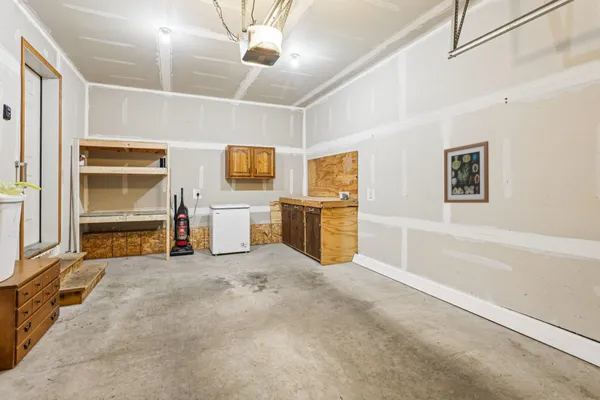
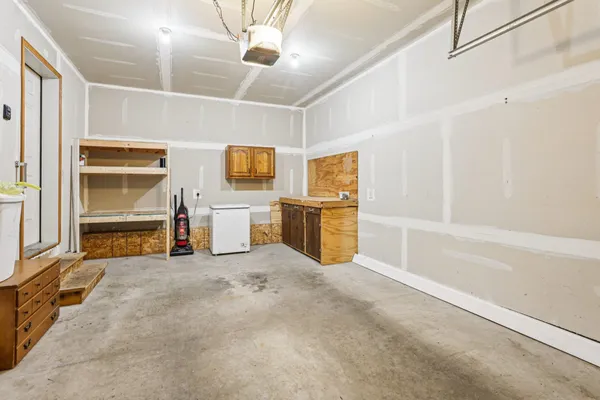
- wall art [443,140,490,204]
